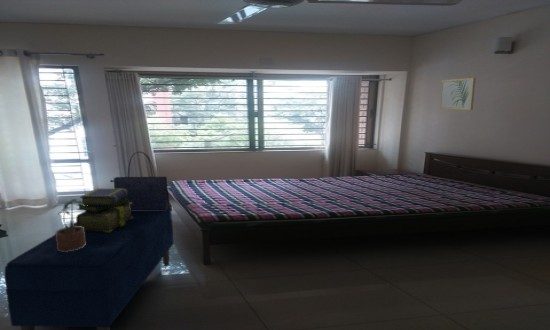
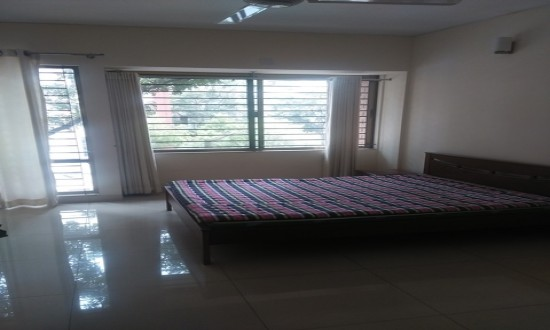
- stack of books [75,188,133,232]
- bench [4,205,175,330]
- tote bag [109,151,171,210]
- wall art [439,77,477,111]
- potted plant [55,198,88,252]
